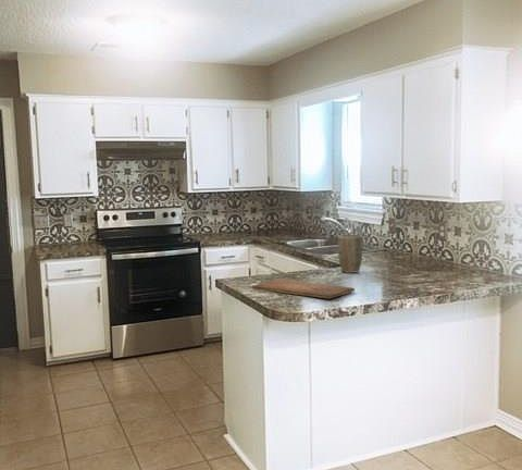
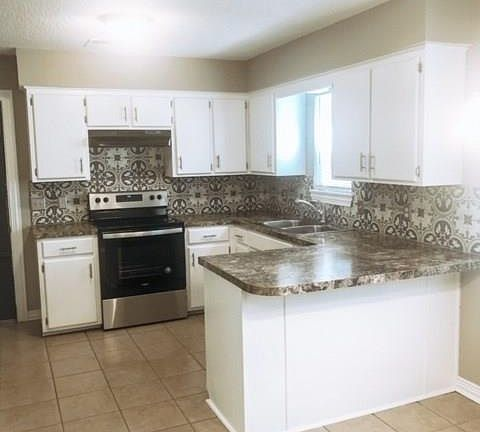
- cutting board [251,277,356,299]
- plant pot [337,234,364,274]
